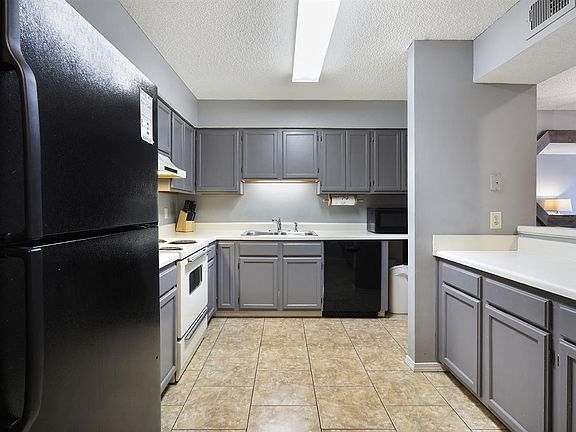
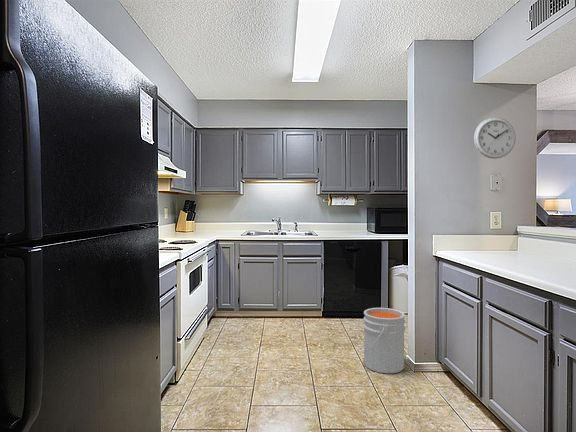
+ wall clock [473,116,517,160]
+ bucket [361,307,406,374]
